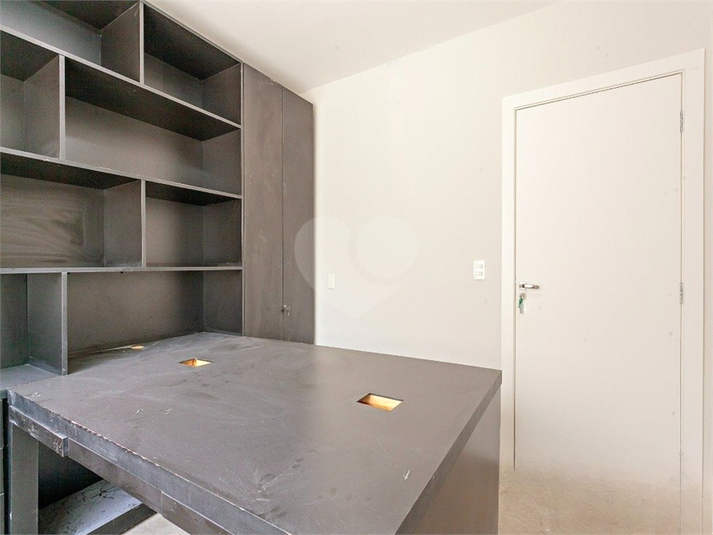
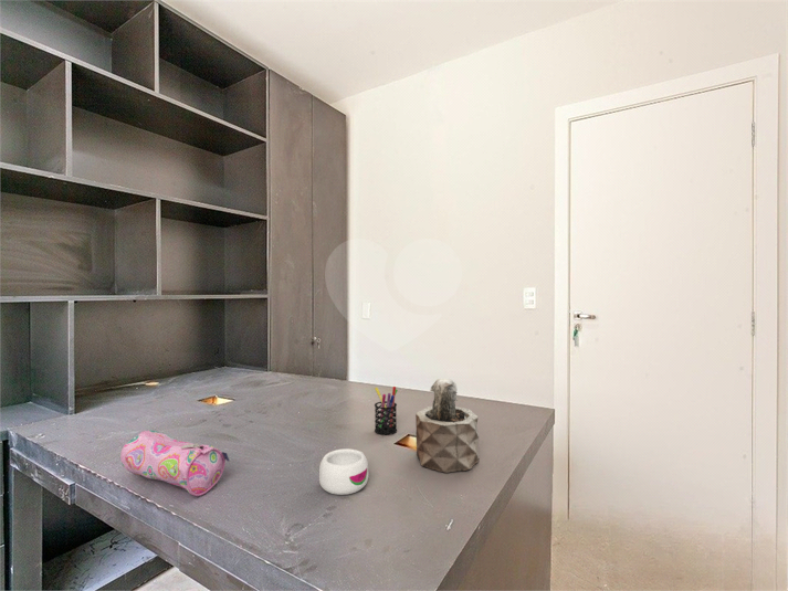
+ succulent plant [414,377,480,474]
+ mug [318,447,370,496]
+ pen holder [374,386,399,436]
+ pencil case [119,430,231,497]
